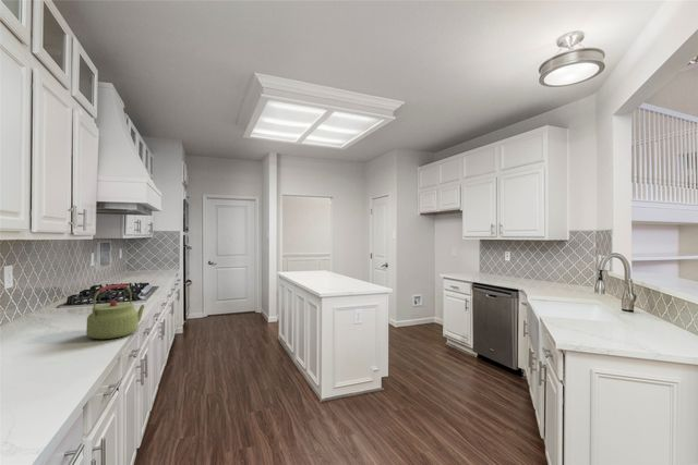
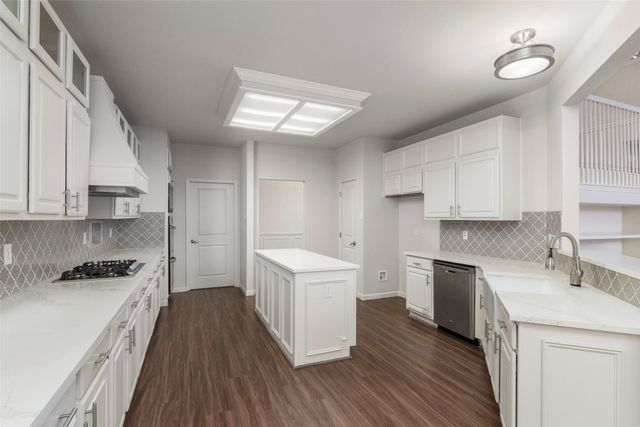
- kettle [85,283,146,340]
